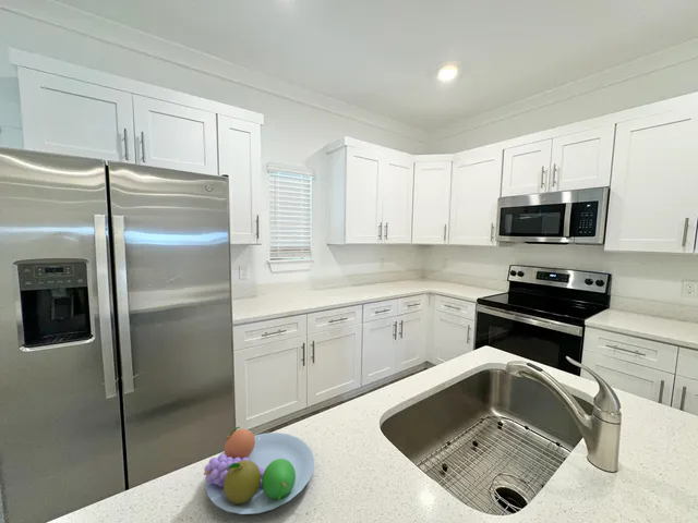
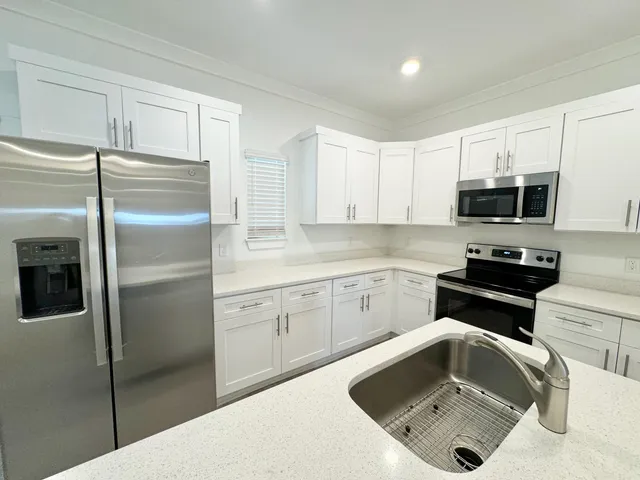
- fruit bowl [203,426,315,515]
